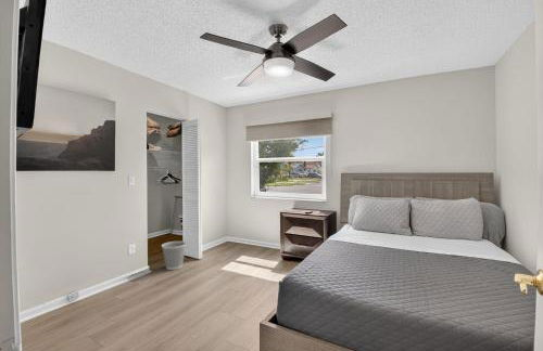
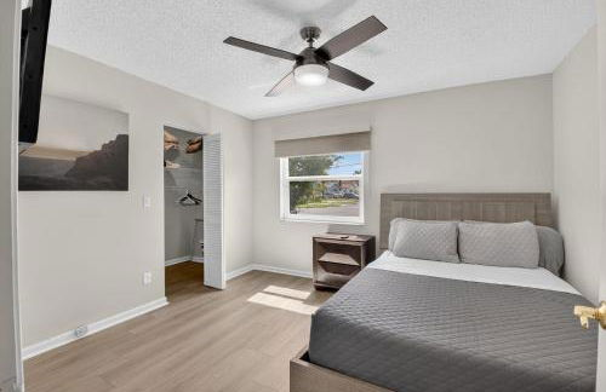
- wastebasket [161,240,188,271]
